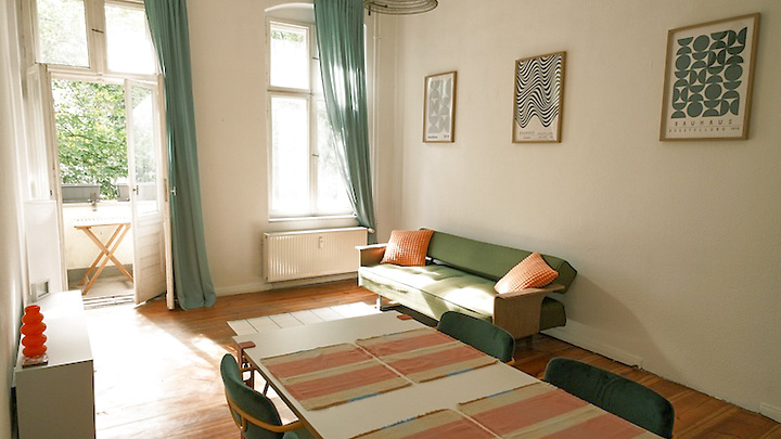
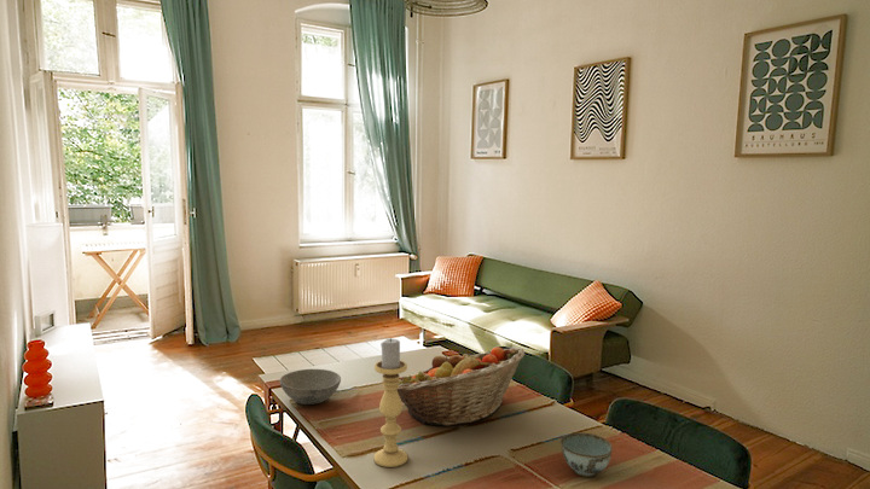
+ bowl [559,432,614,478]
+ candle holder [372,337,408,468]
+ bowl [278,368,342,406]
+ fruit basket [396,345,526,426]
